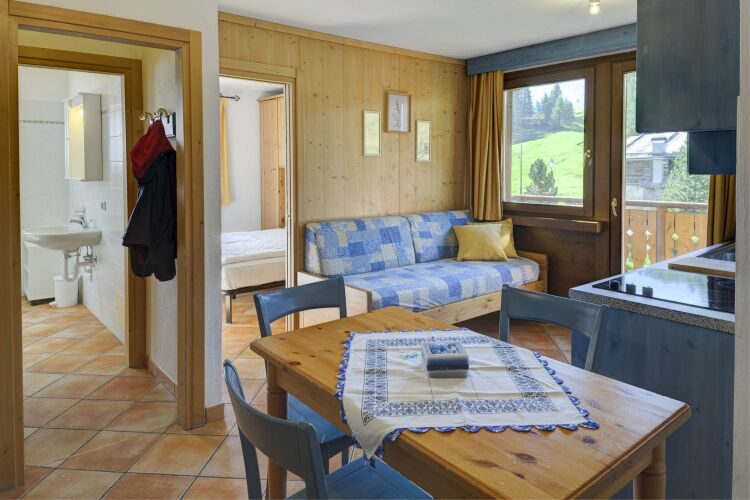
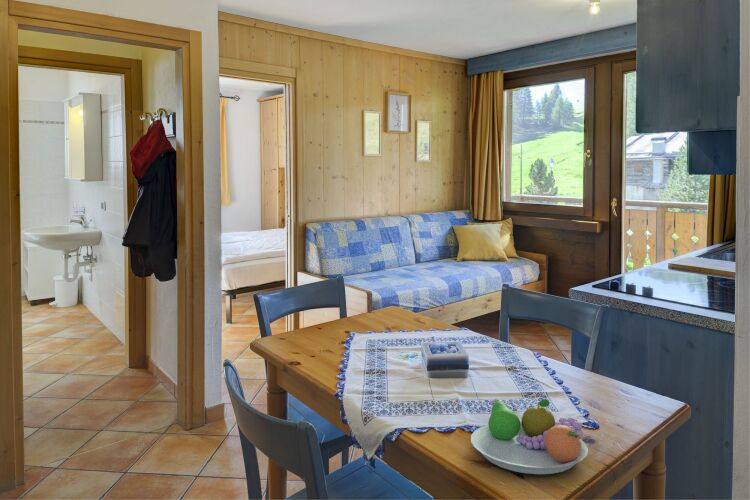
+ fruit bowl [470,398,589,475]
